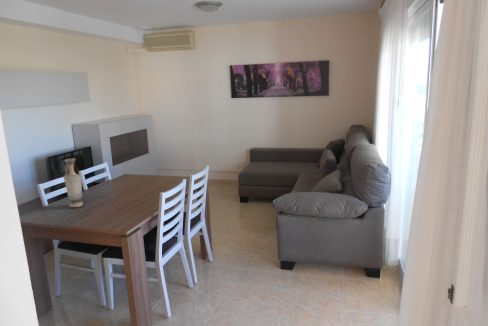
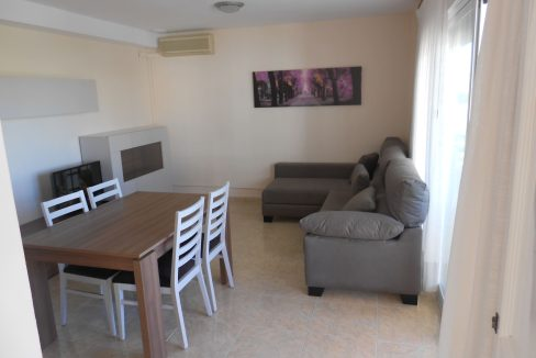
- vase [62,158,84,208]
